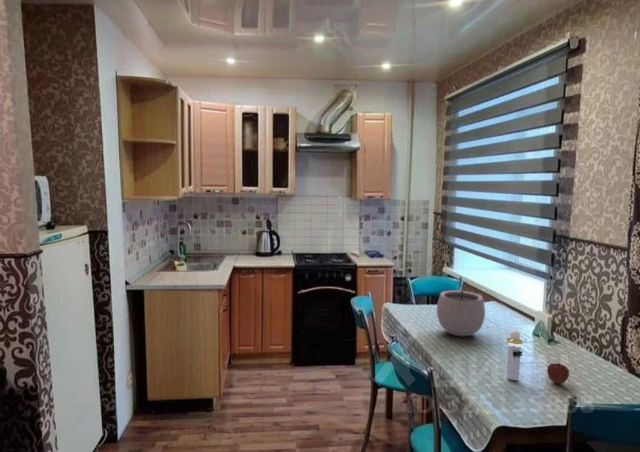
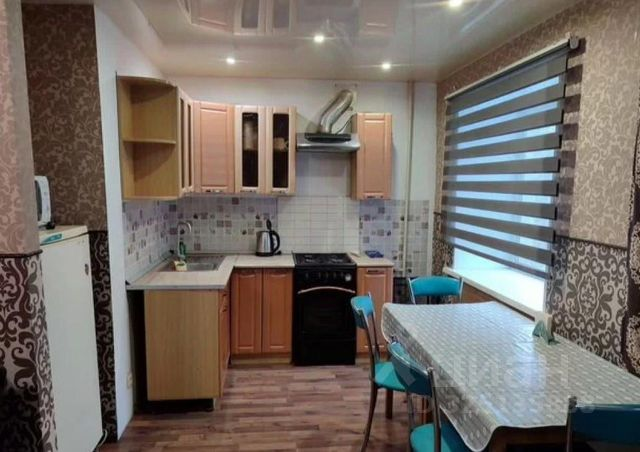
- perfume bottle [505,330,524,381]
- fruit [546,362,570,385]
- plant pot [436,277,486,337]
